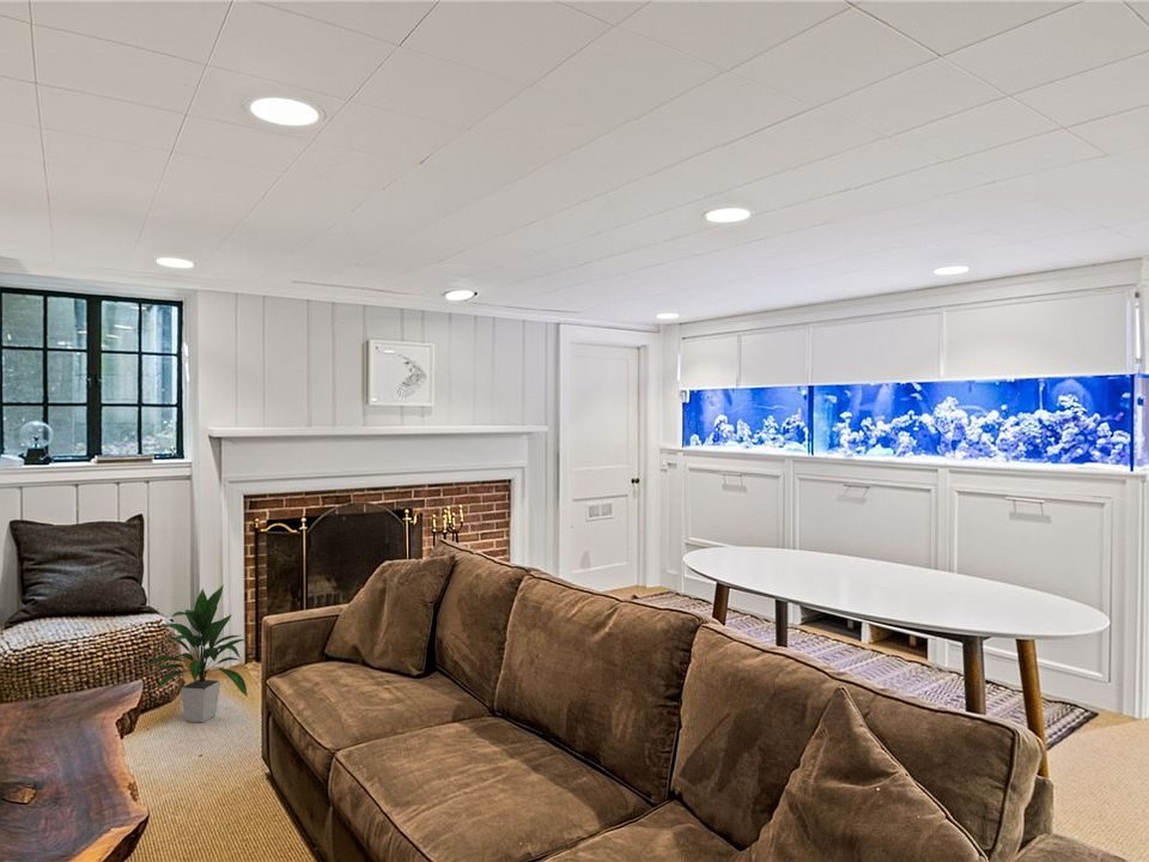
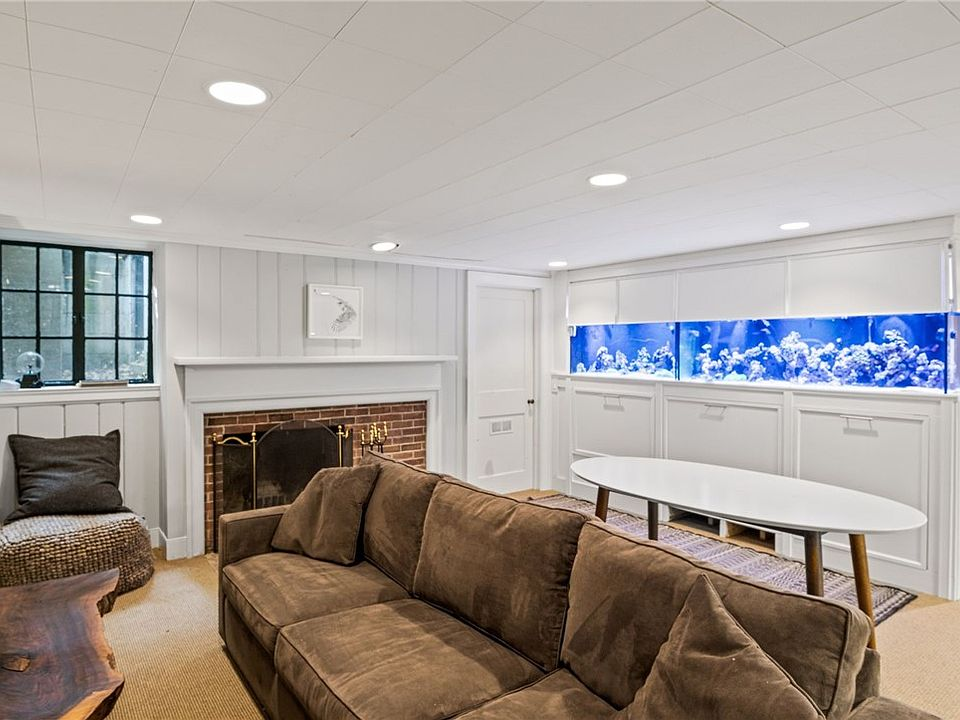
- indoor plant [144,583,249,723]
